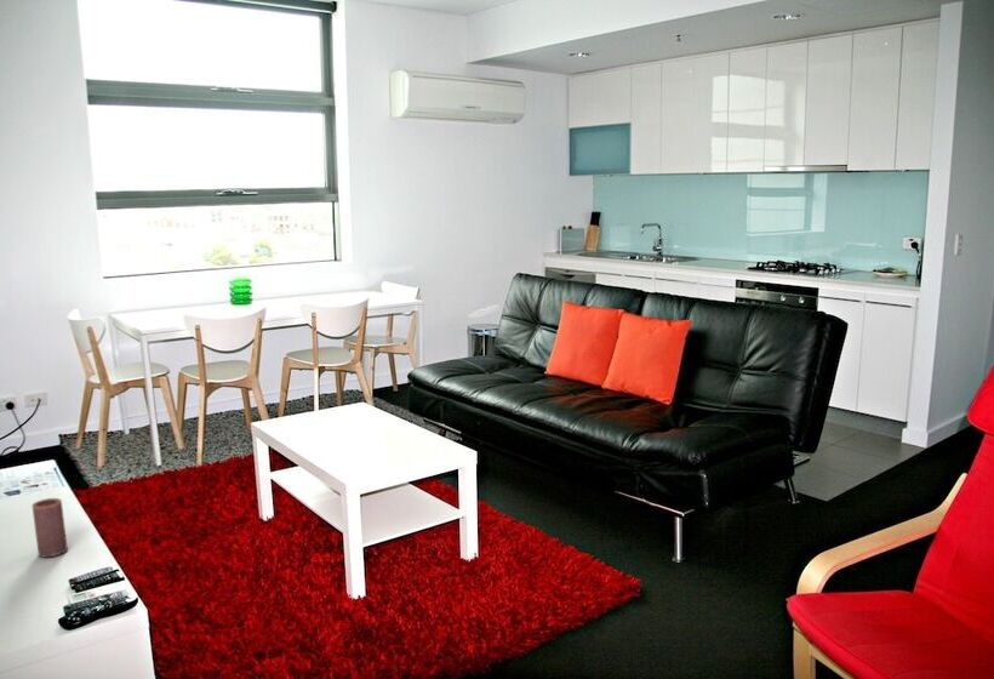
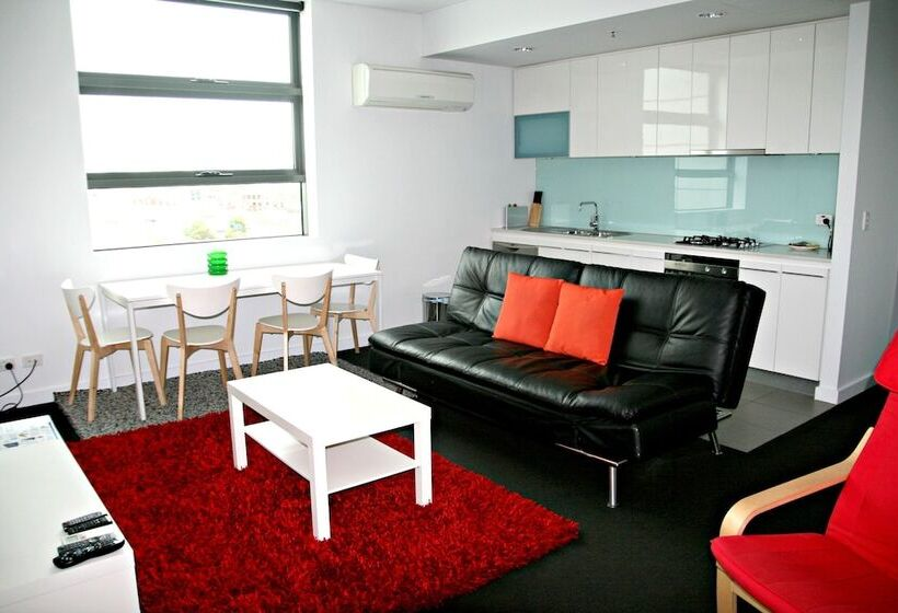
- candle [30,497,69,559]
